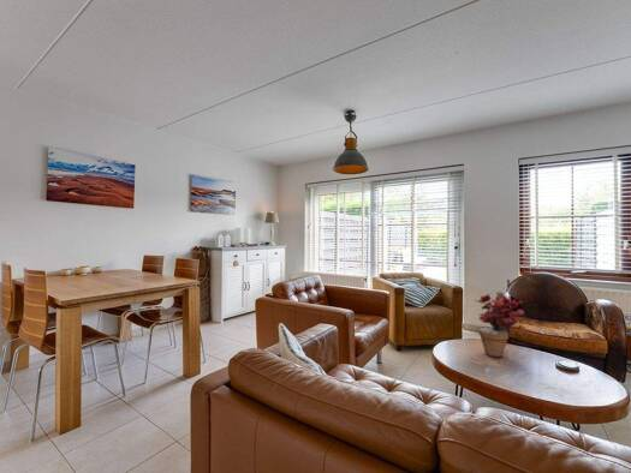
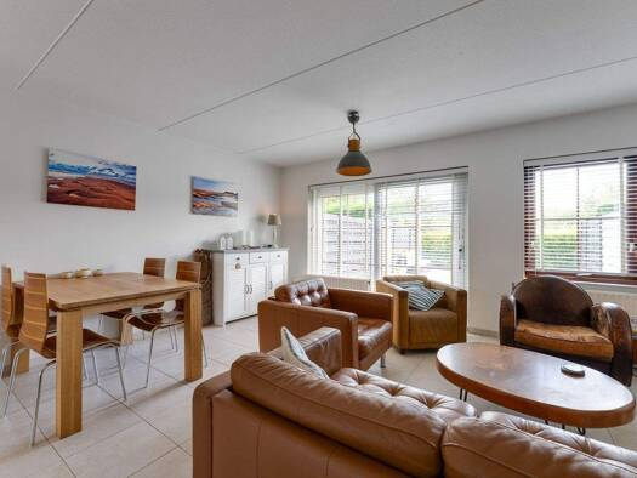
- potted plant [472,293,525,358]
